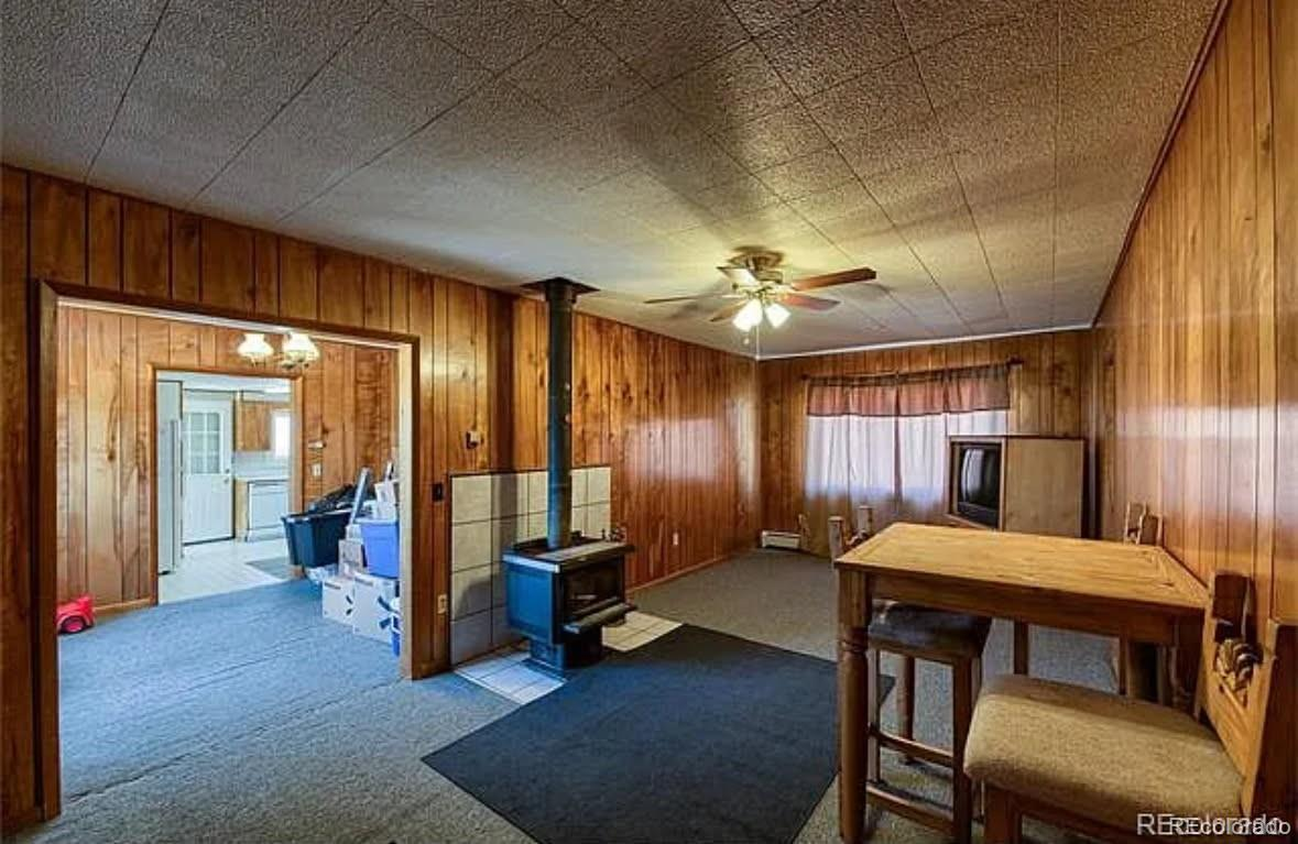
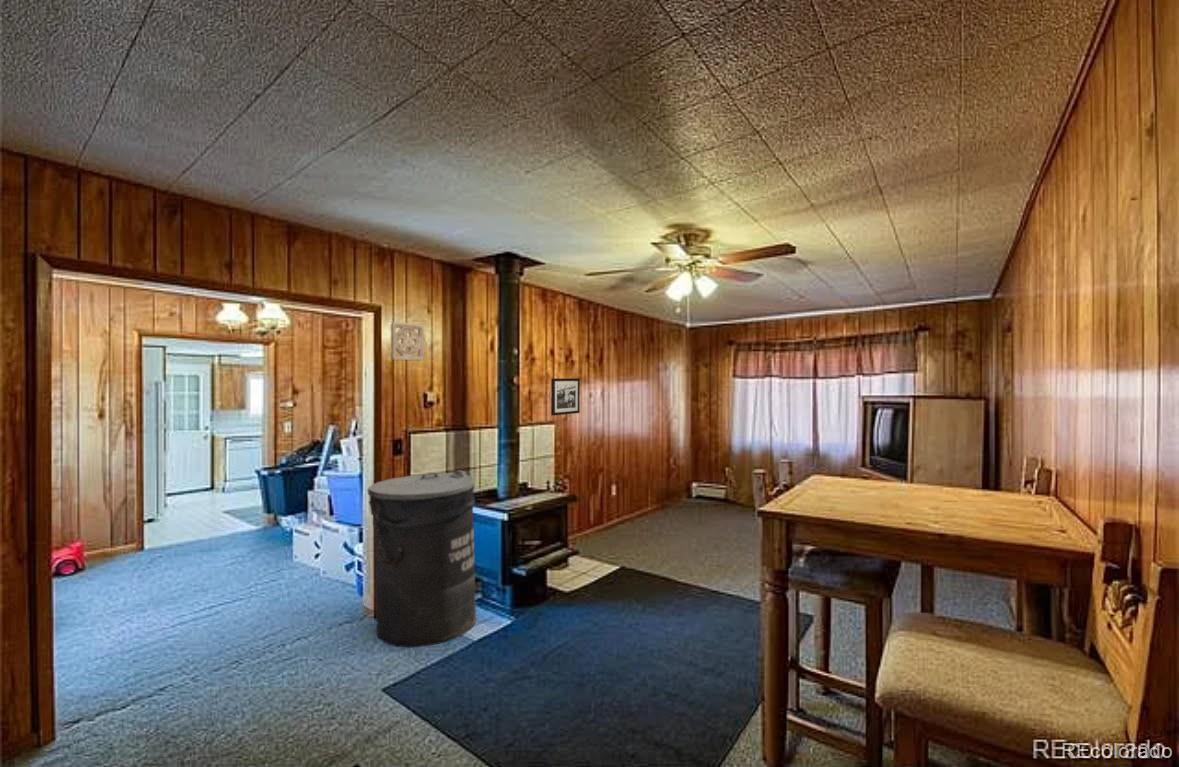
+ wall ornament [390,320,425,362]
+ trash can [366,469,477,648]
+ picture frame [550,377,581,416]
